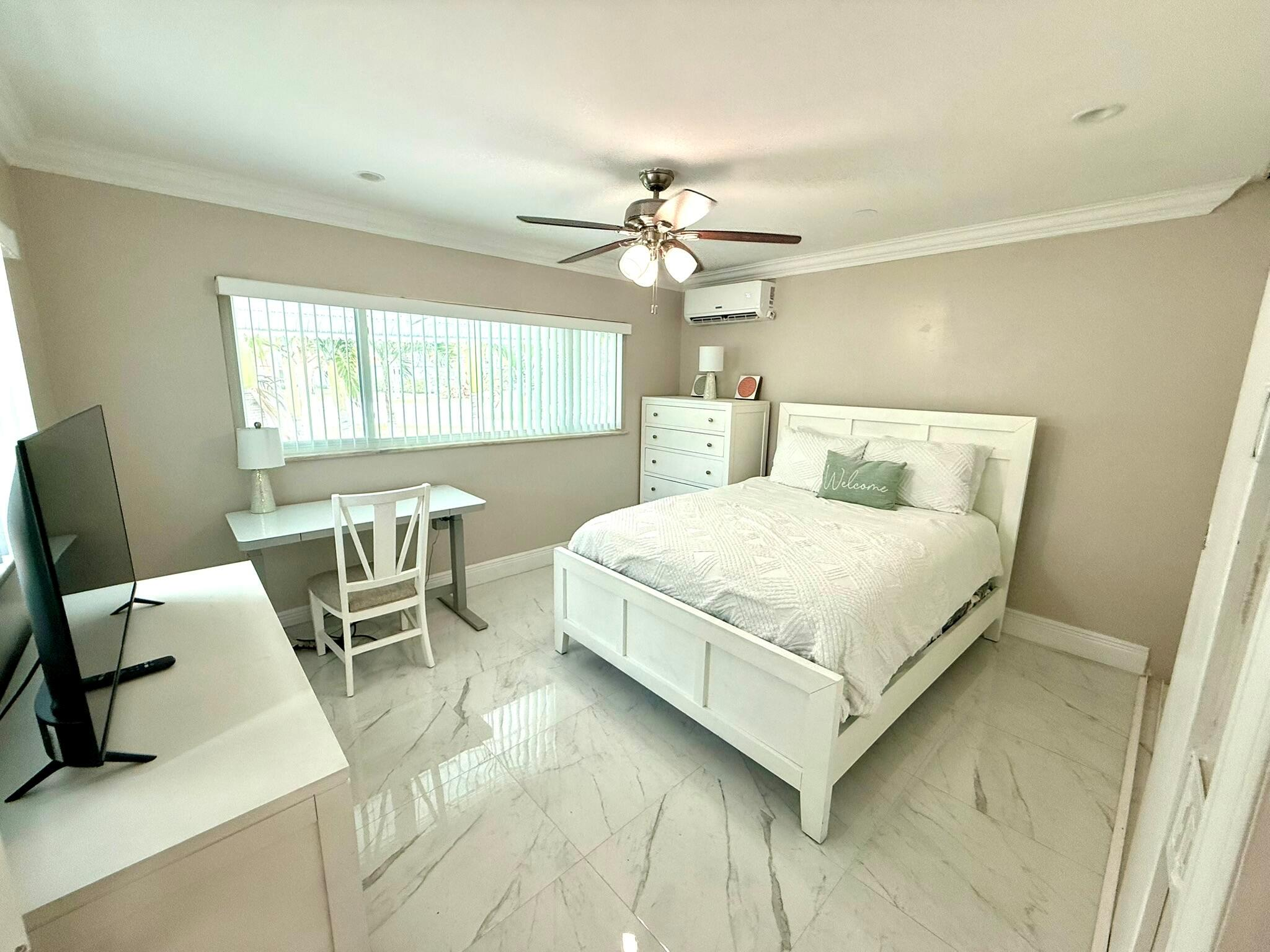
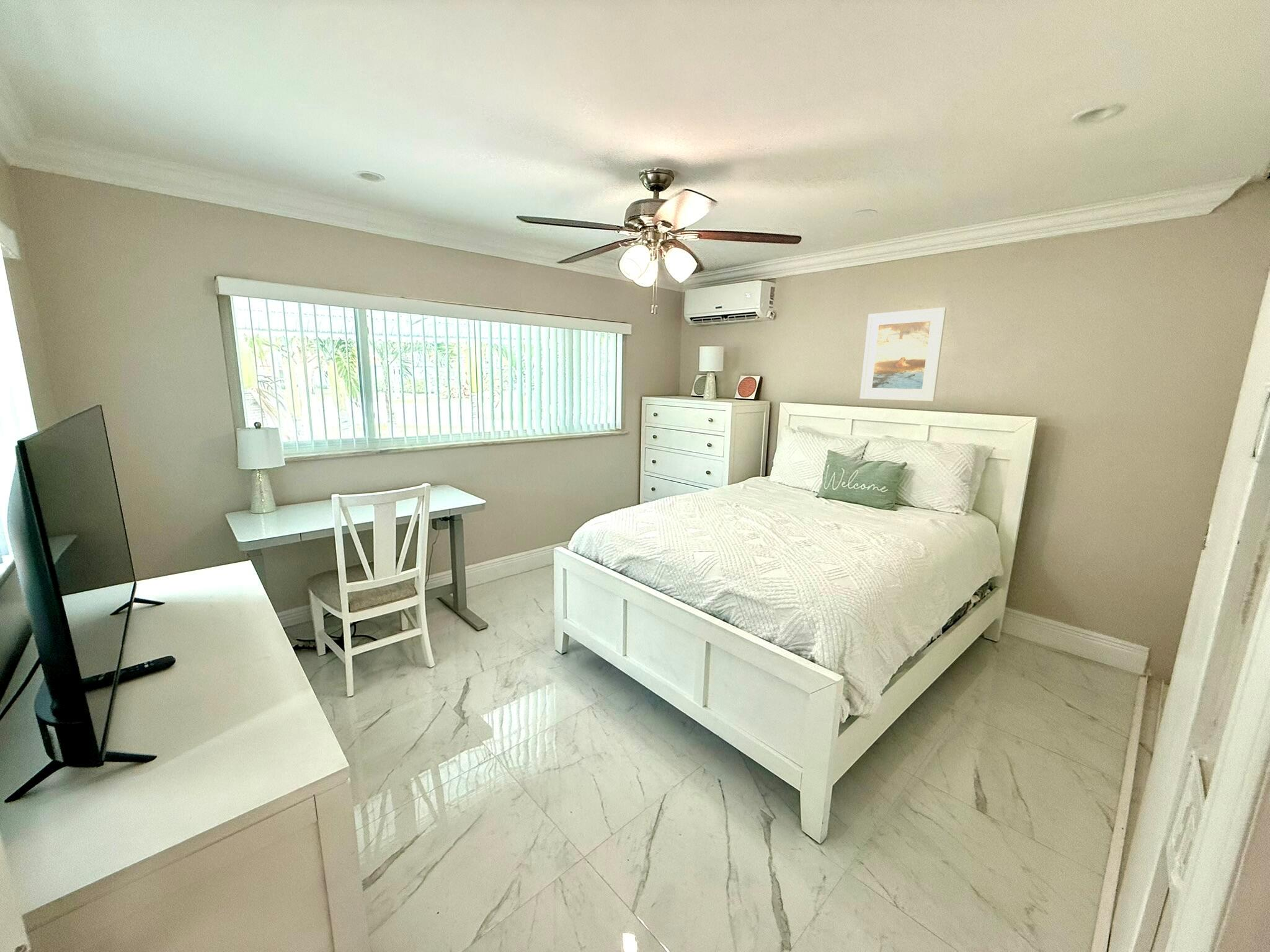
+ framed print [859,307,947,402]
